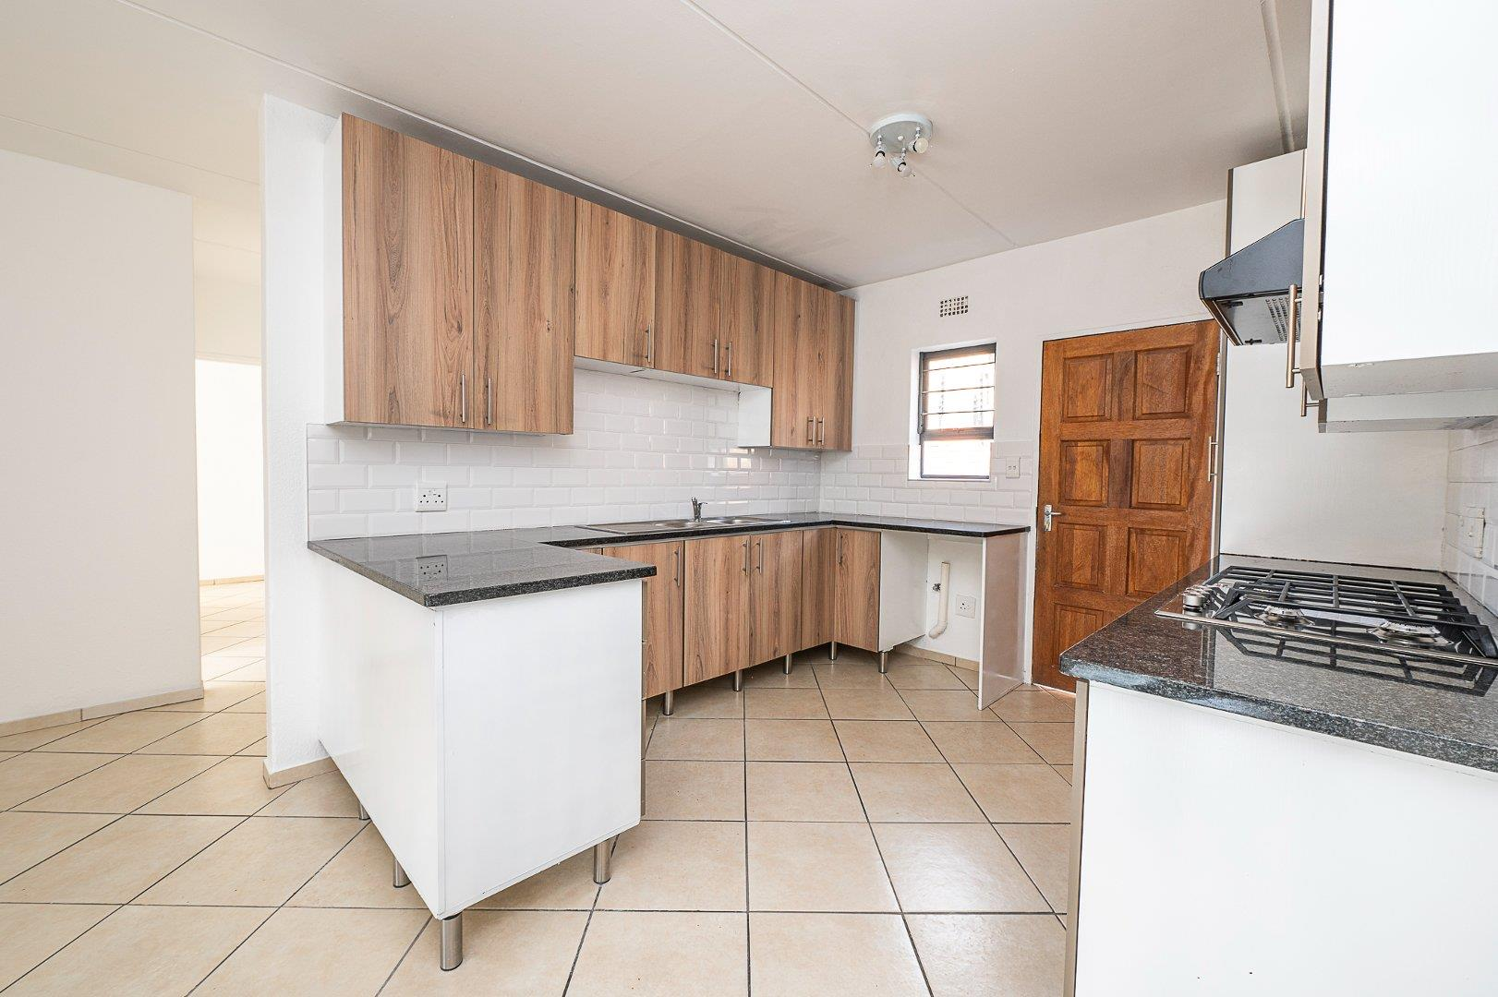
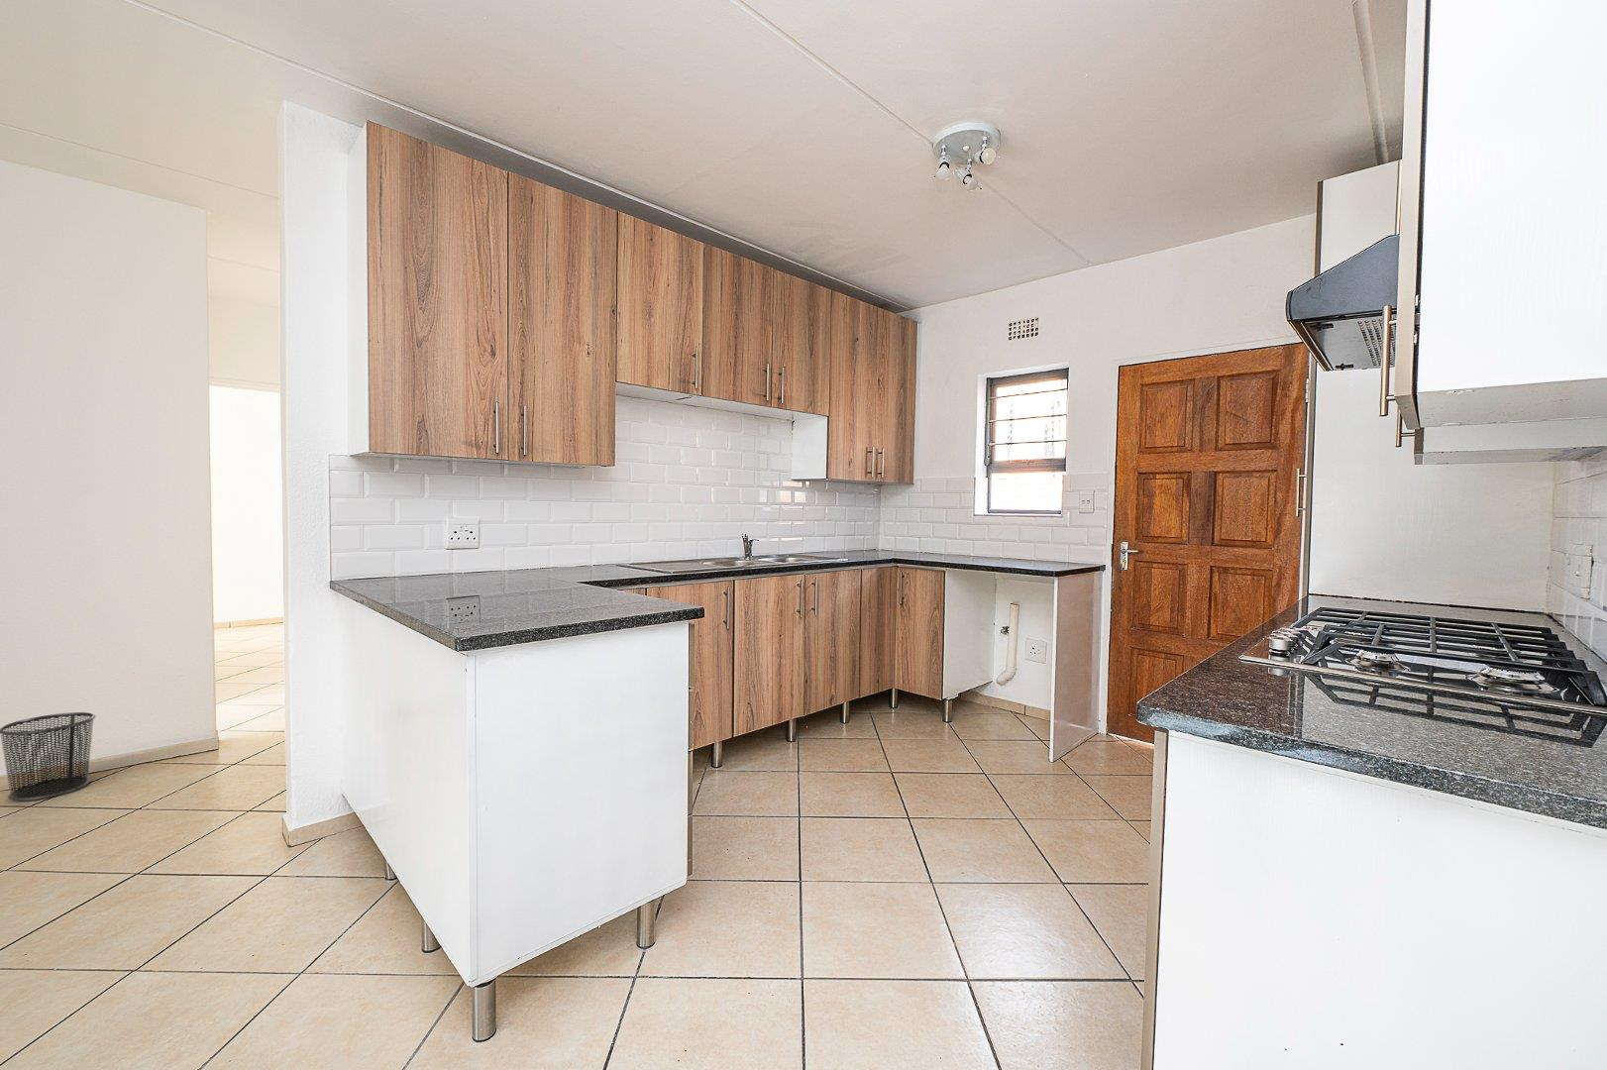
+ waste bin [0,712,96,802]
